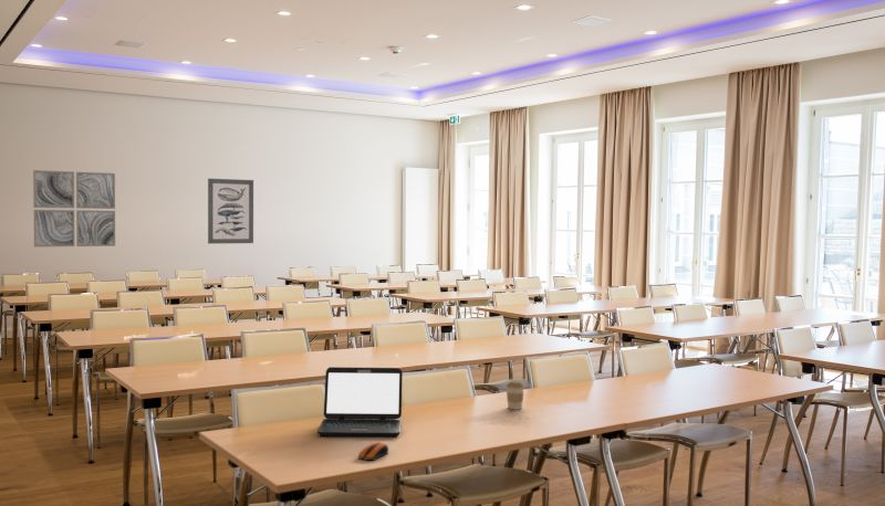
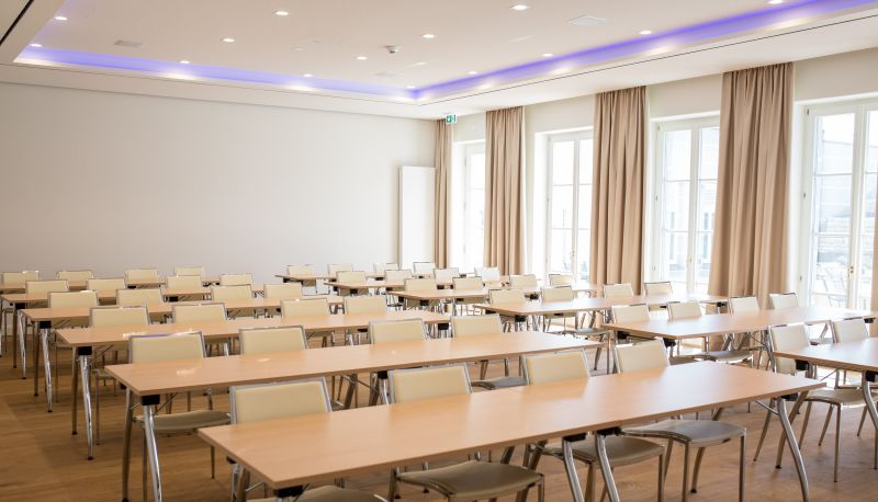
- wall art [207,178,254,245]
- wall art [32,169,116,247]
- computer mouse [357,441,389,462]
- coffee cup [504,381,525,411]
- laptop [316,366,404,439]
